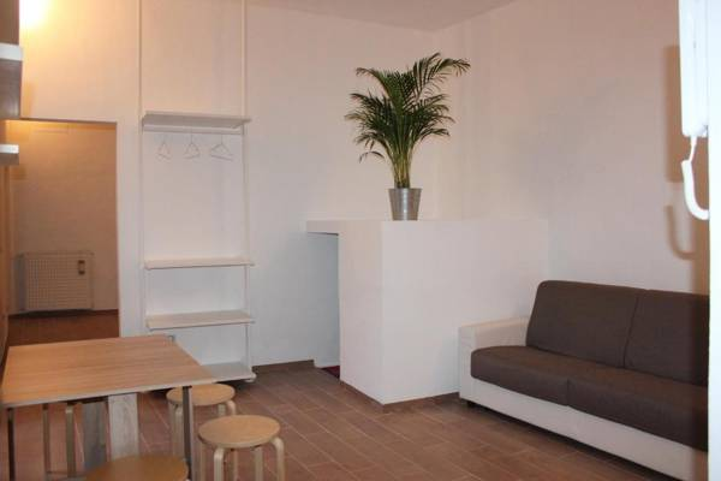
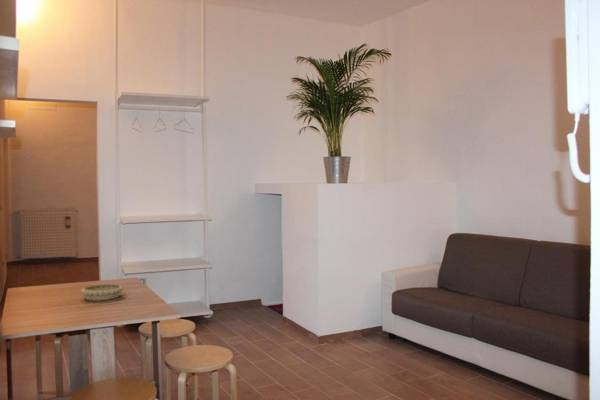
+ decorative bowl [80,283,124,301]
